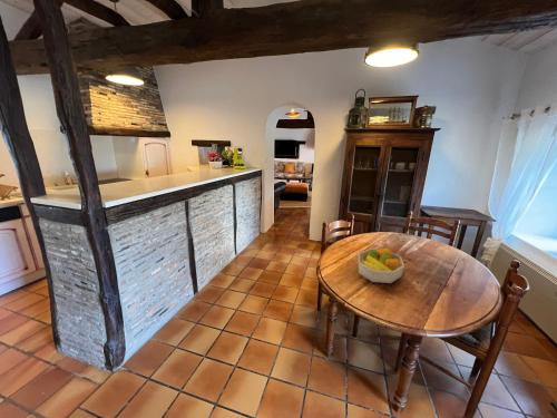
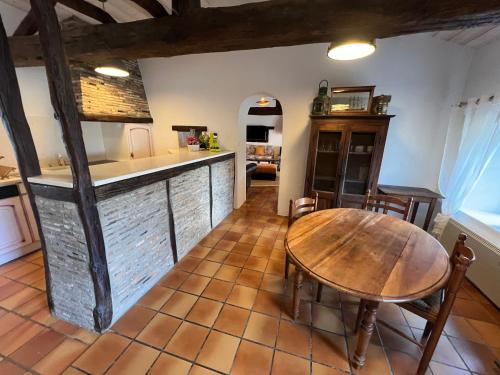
- fruit bowl [358,246,405,284]
